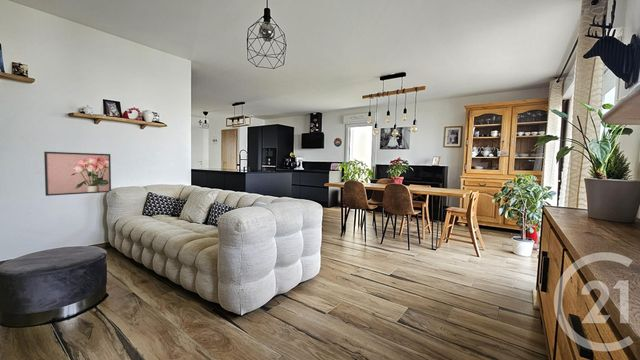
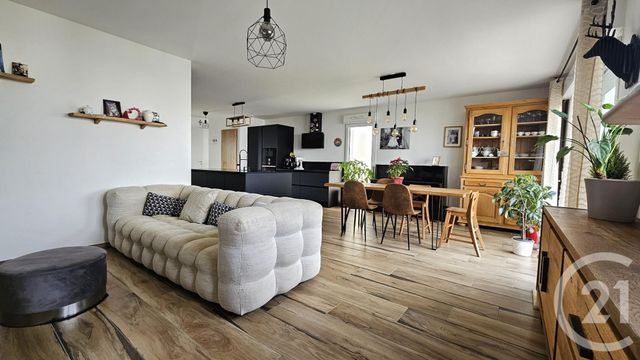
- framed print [43,151,112,197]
